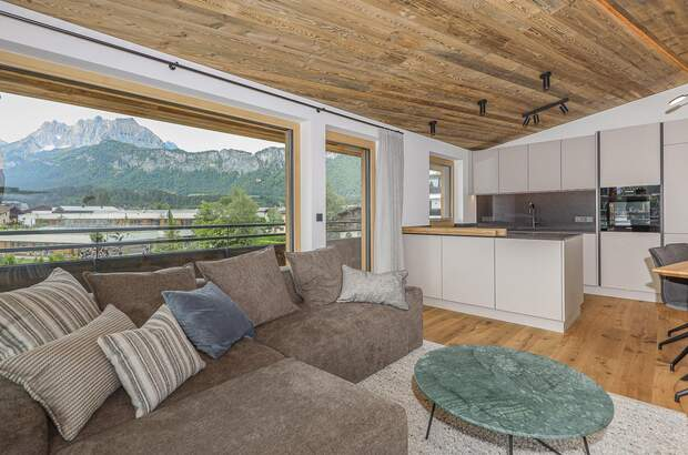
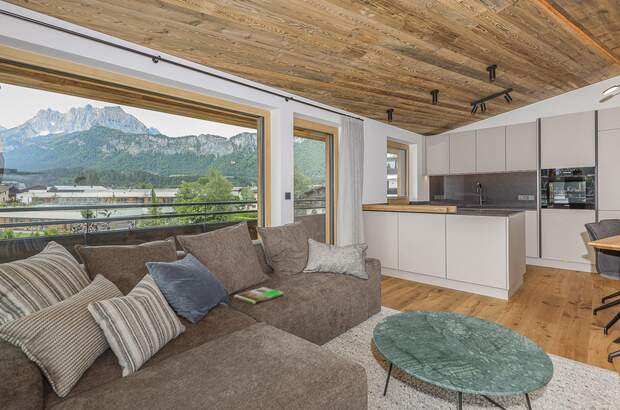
+ magazine [234,286,285,305]
